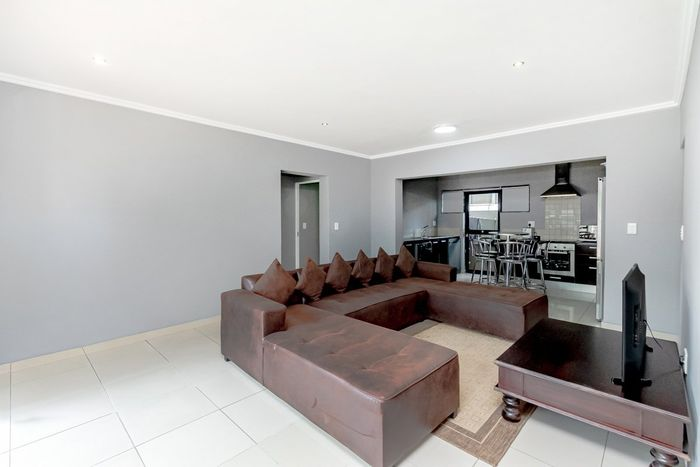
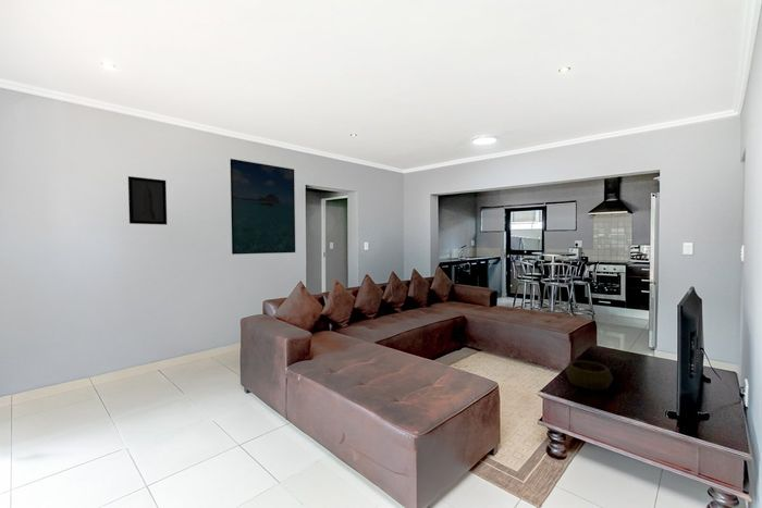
+ wall art [127,175,168,225]
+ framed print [229,158,296,256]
+ decorative bowl [564,360,614,392]
